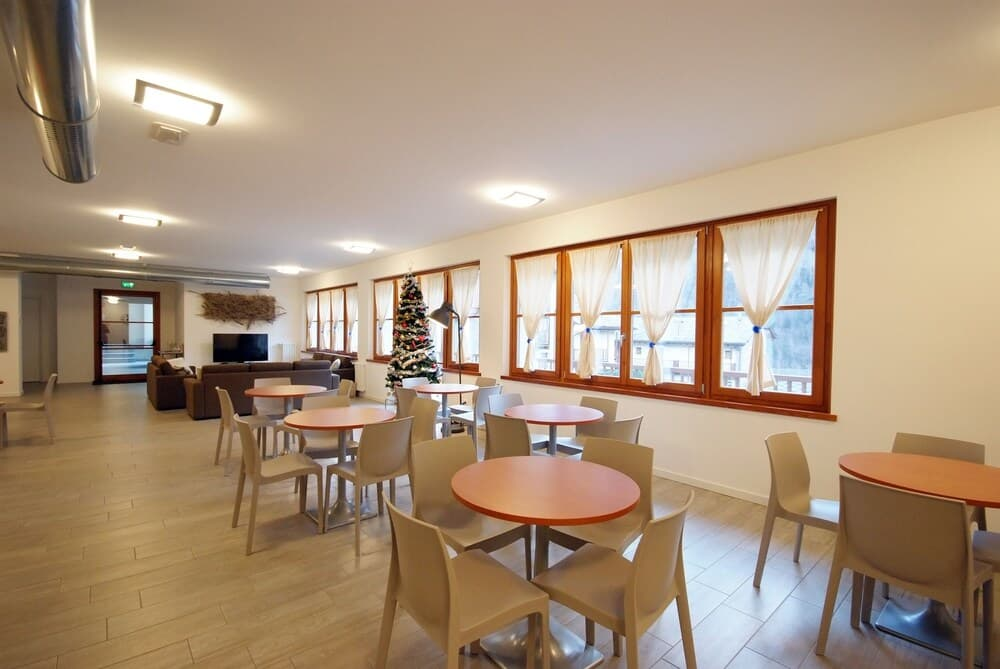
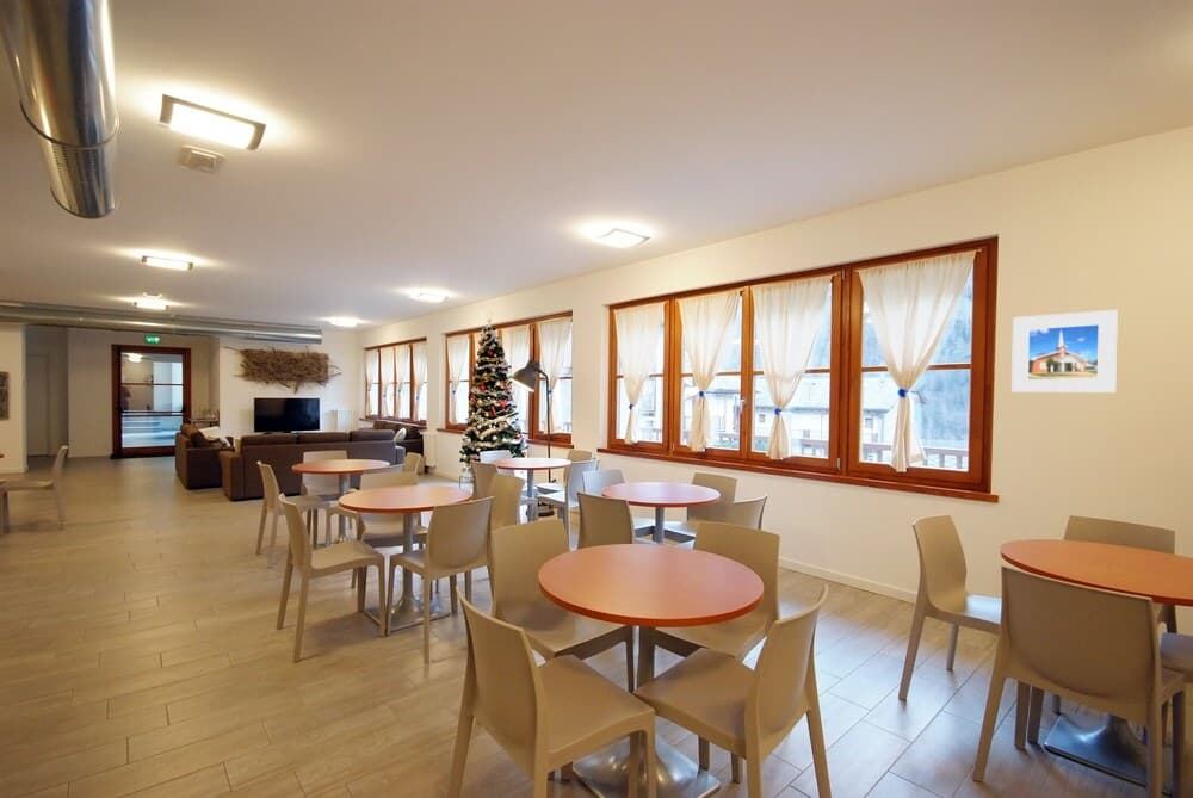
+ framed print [1010,309,1119,394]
